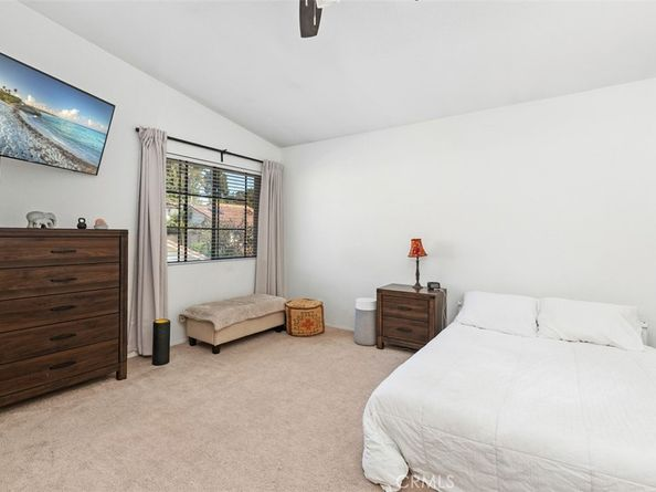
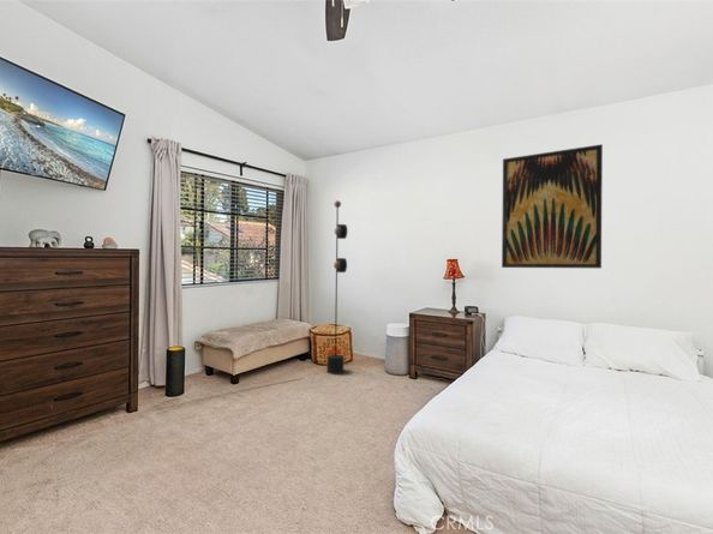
+ floor lamp [156,199,348,412]
+ wall art [501,143,604,270]
